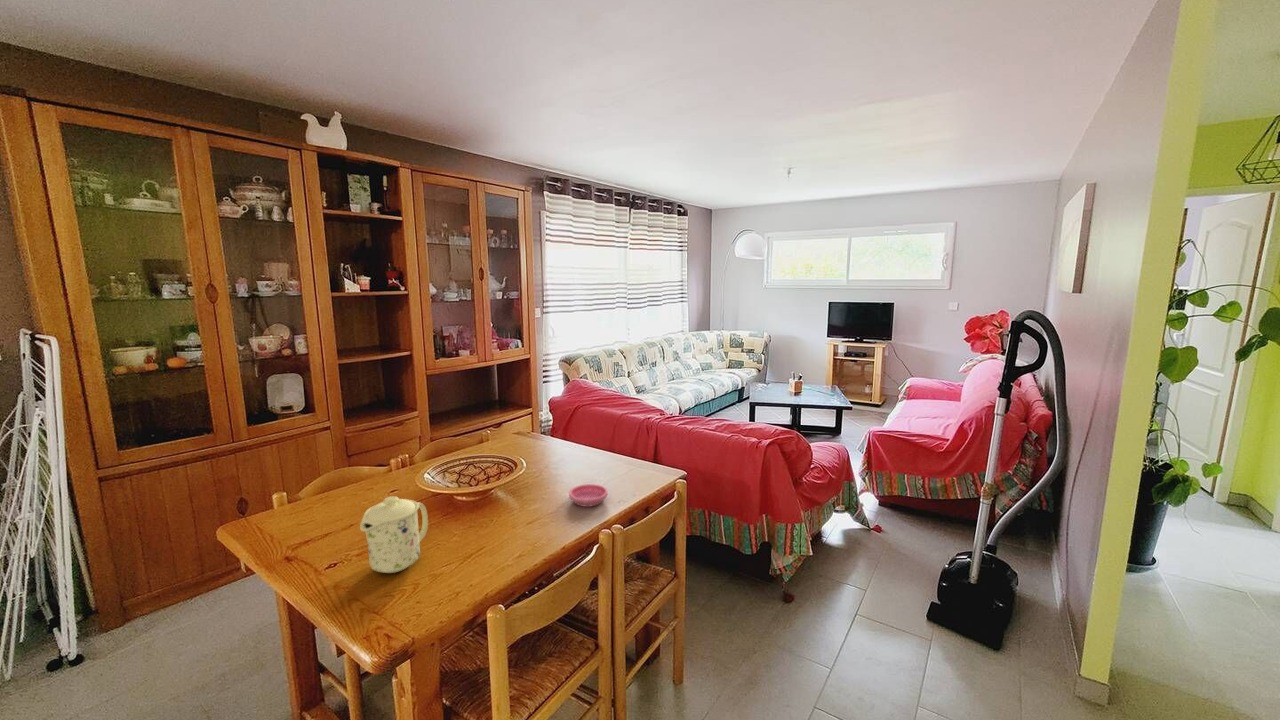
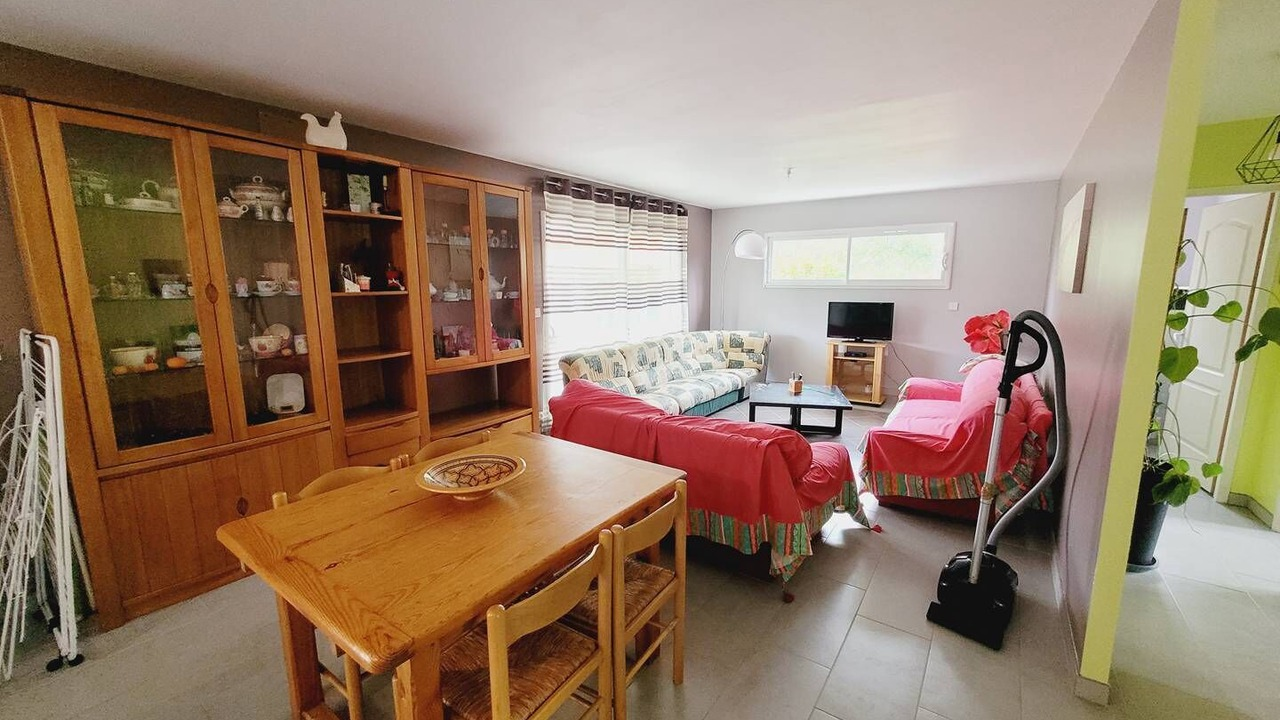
- saucer [568,483,609,508]
- mug [359,495,429,574]
